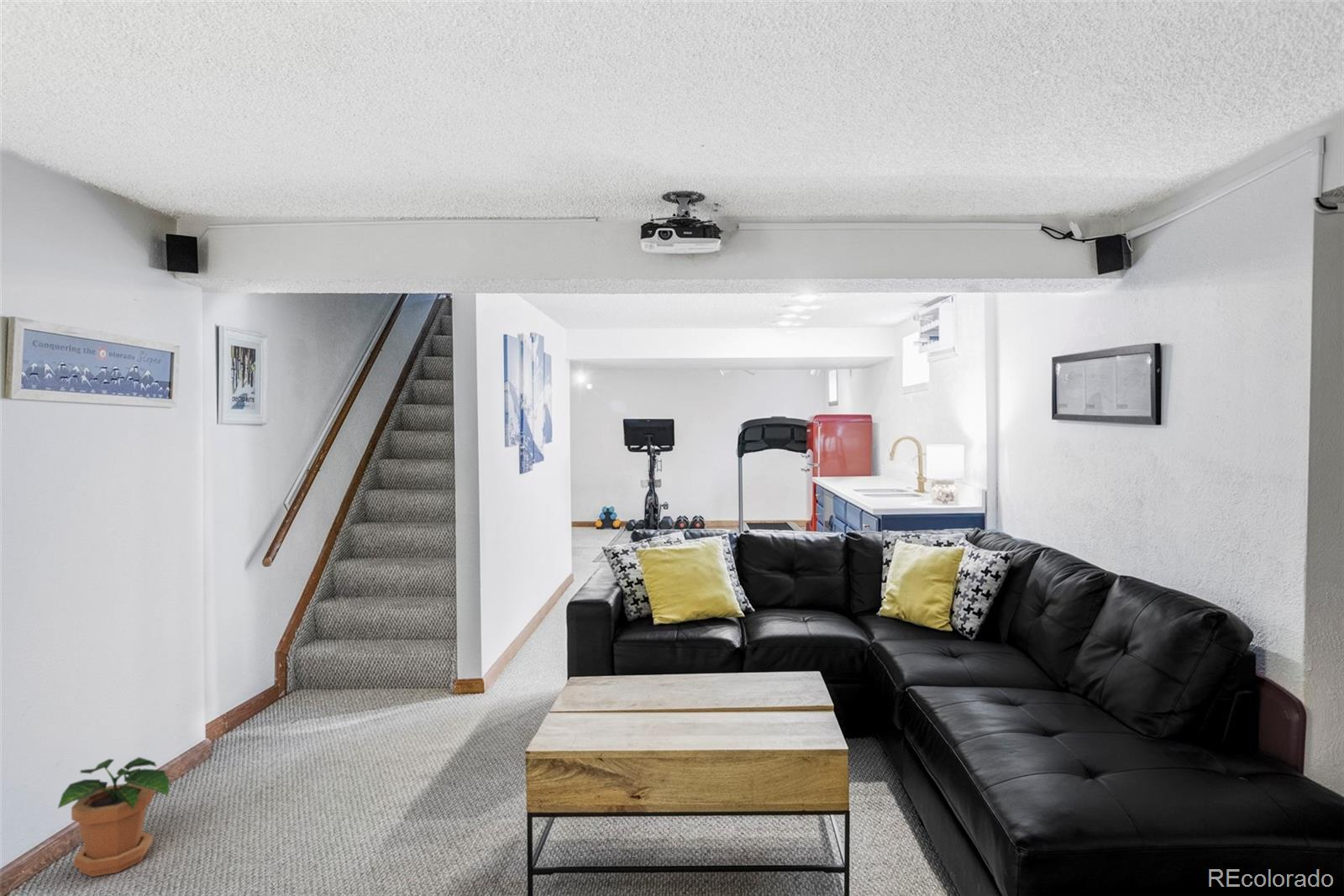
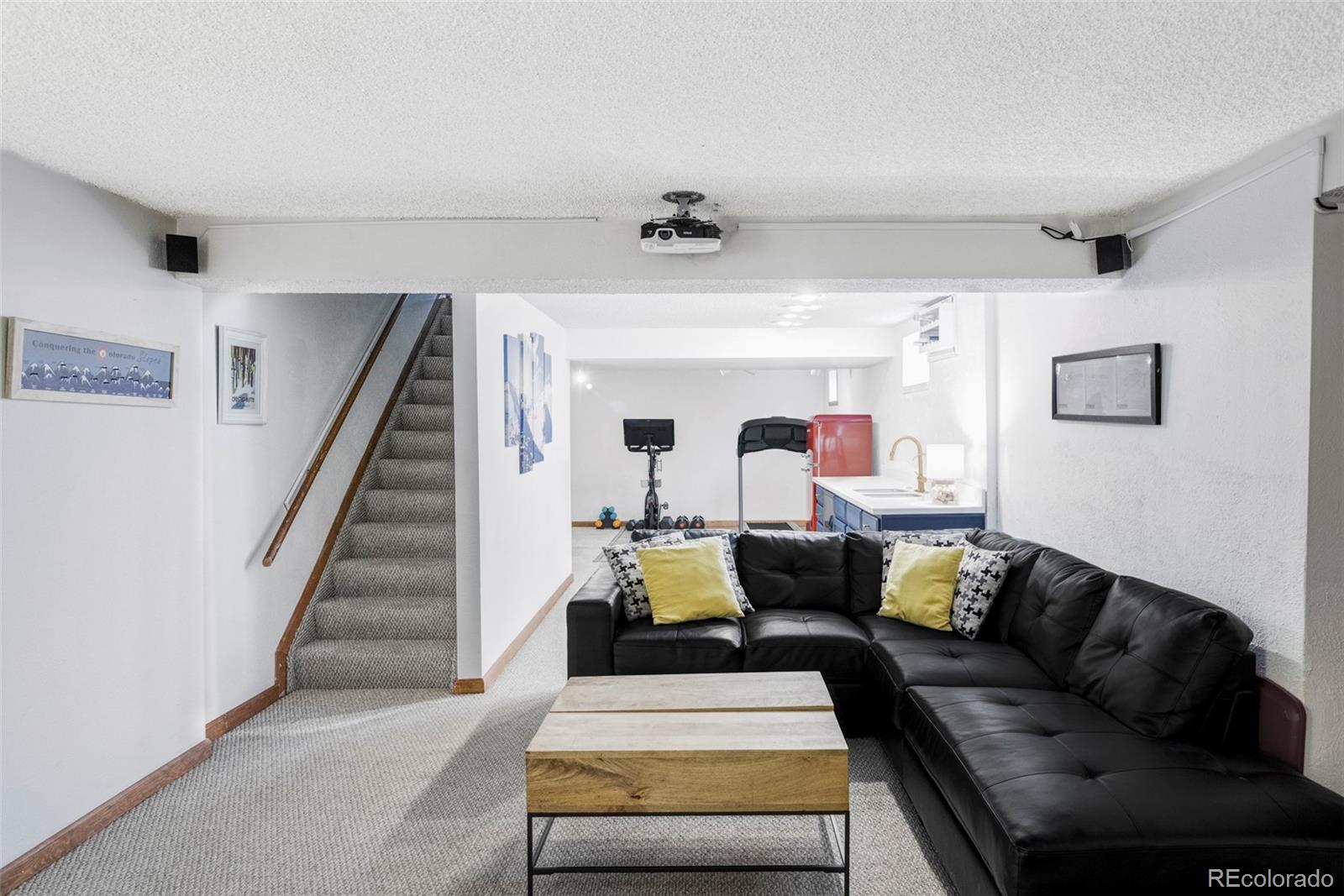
- potted plant [57,757,171,878]
